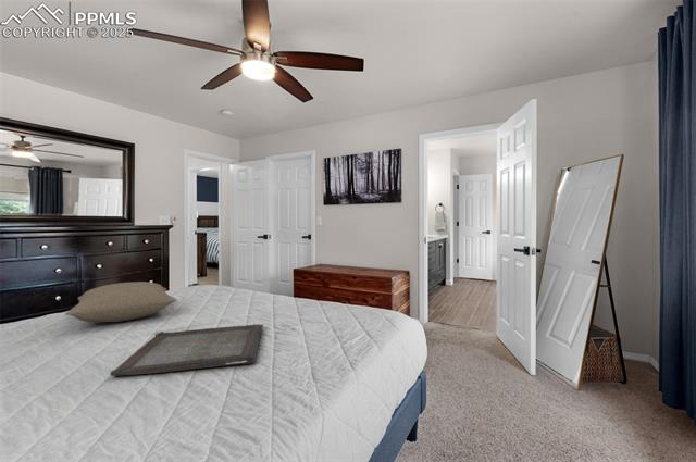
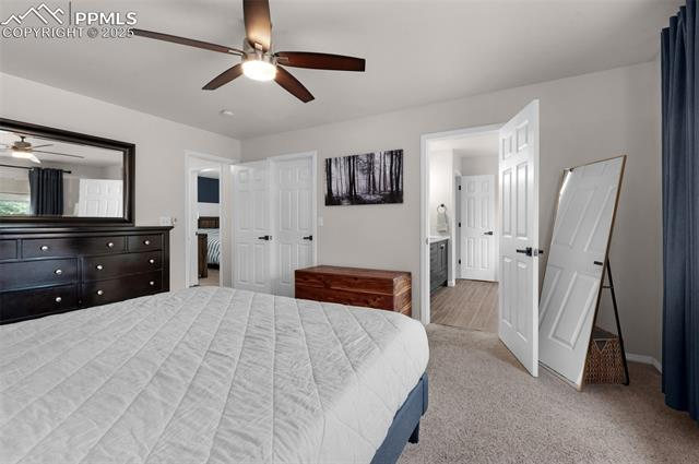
- pillow [64,280,178,323]
- serving tray [109,323,264,377]
